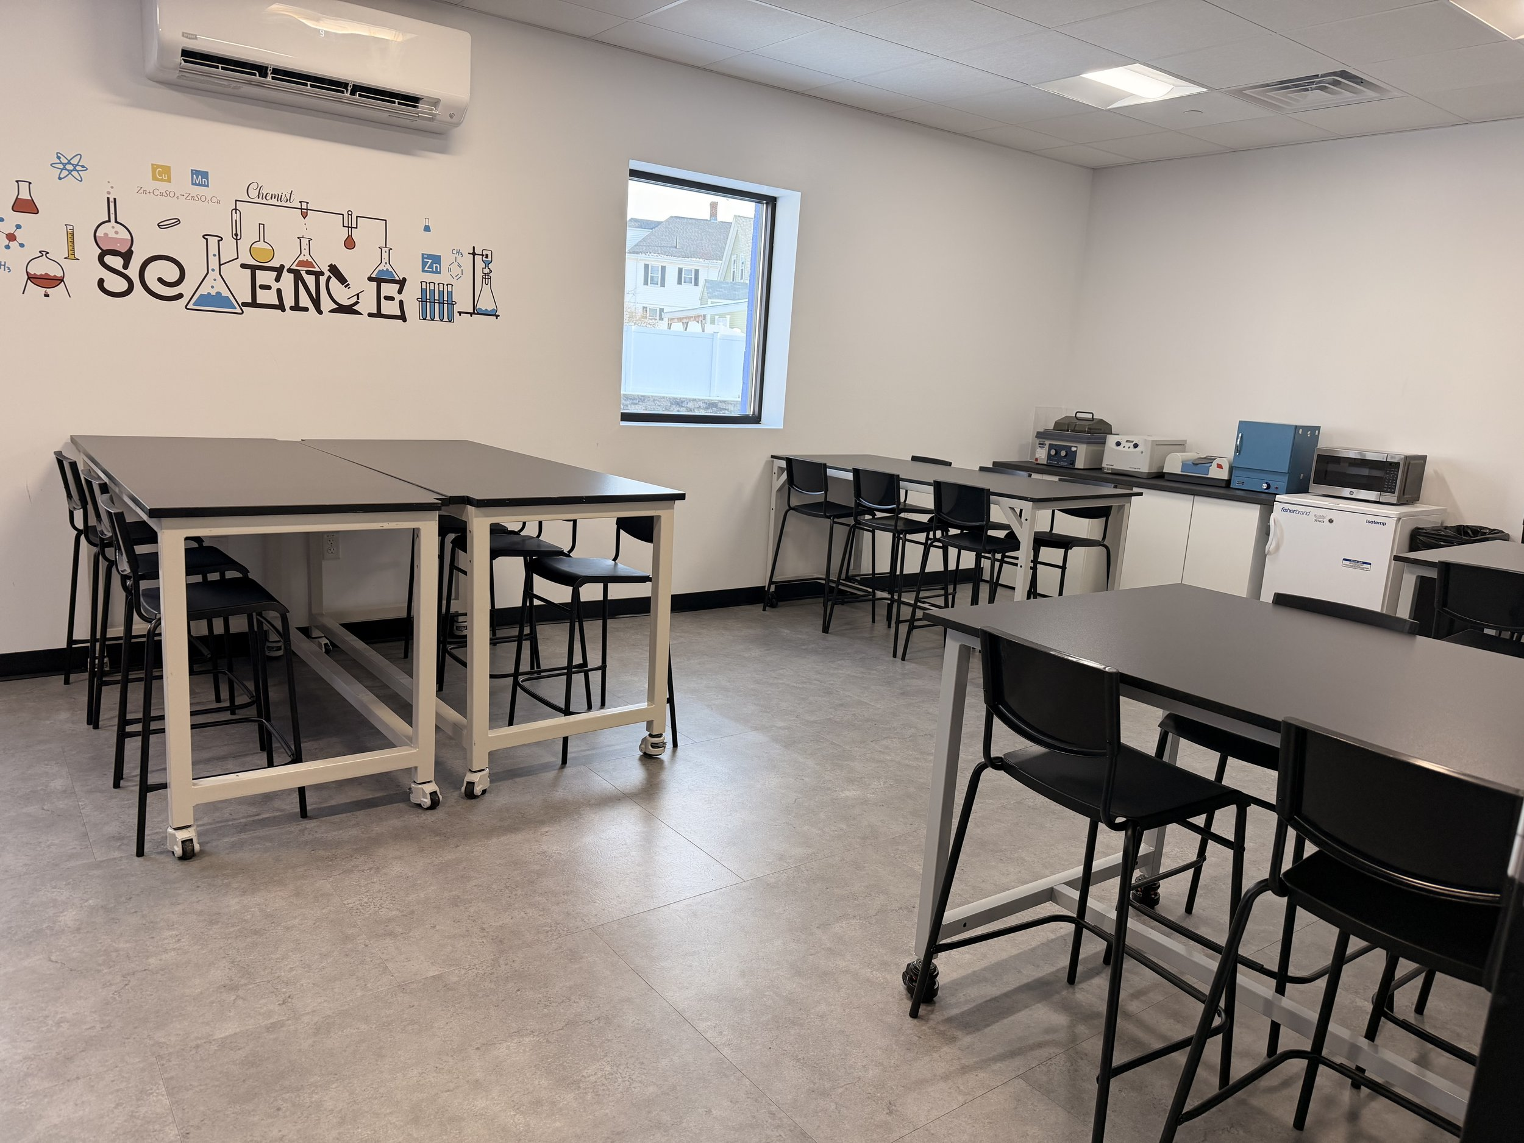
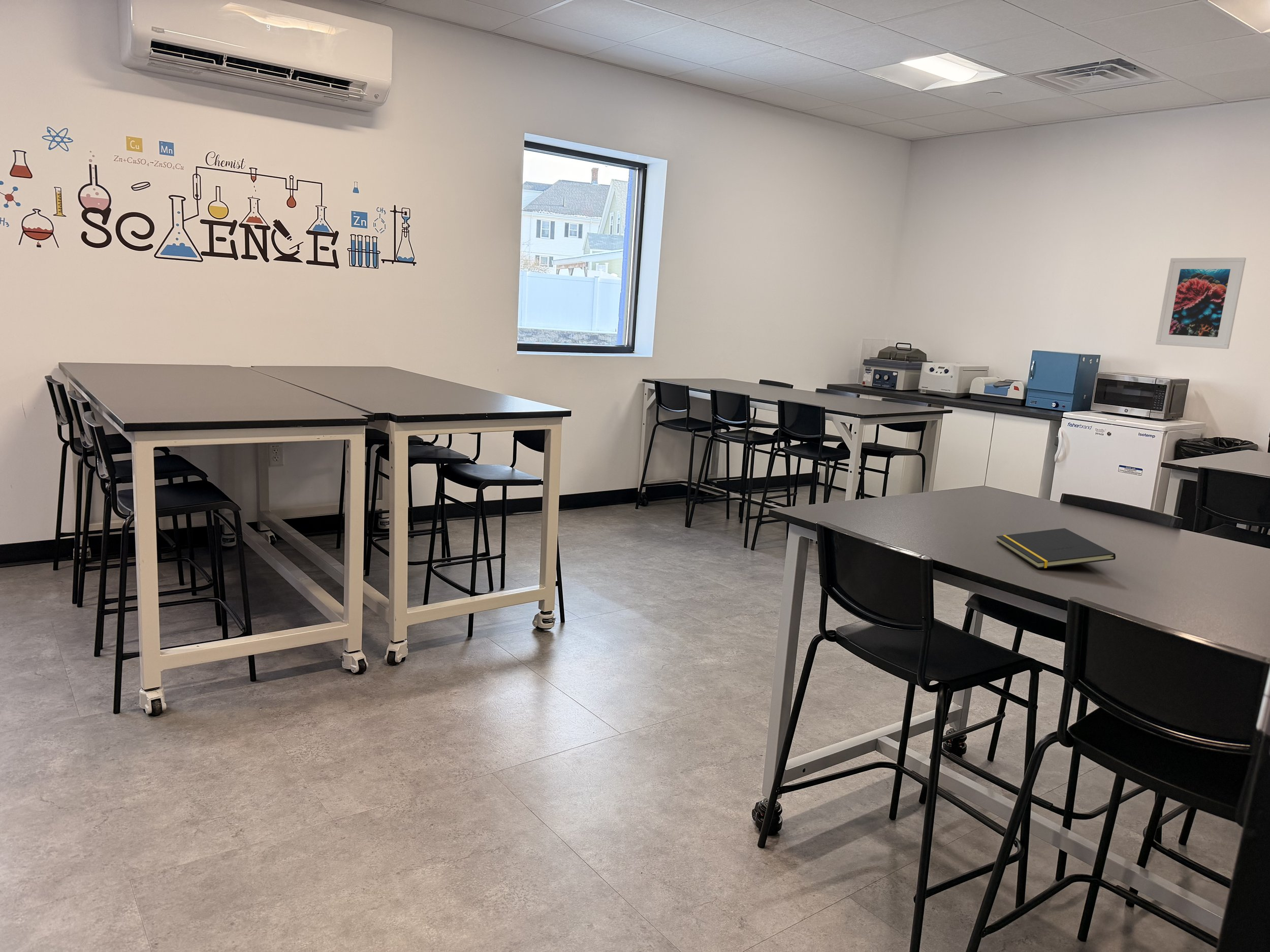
+ notepad [996,528,1116,569]
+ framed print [1155,257,1247,349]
